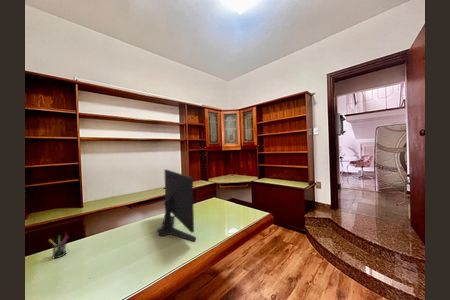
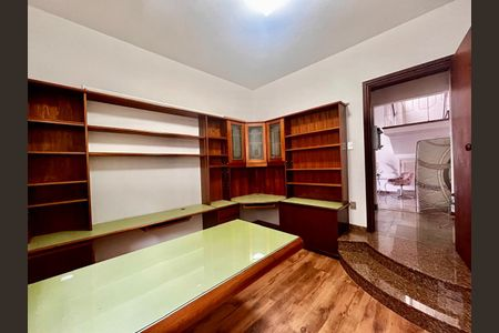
- computer monitor [156,168,197,242]
- pen holder [48,232,70,259]
